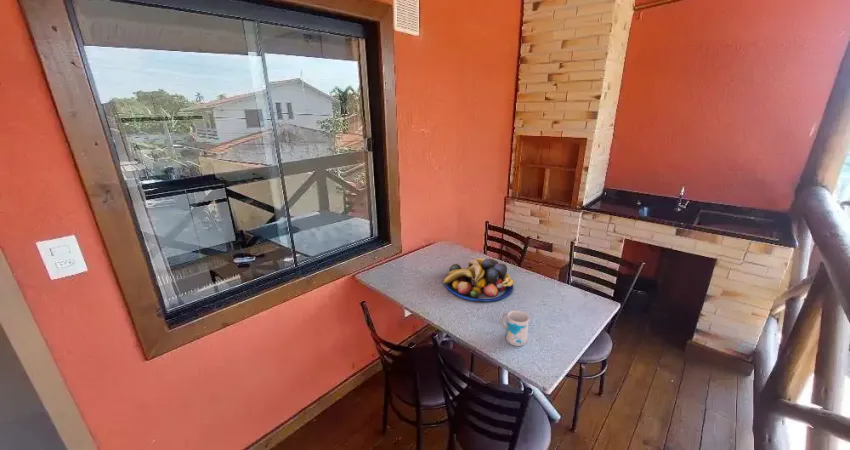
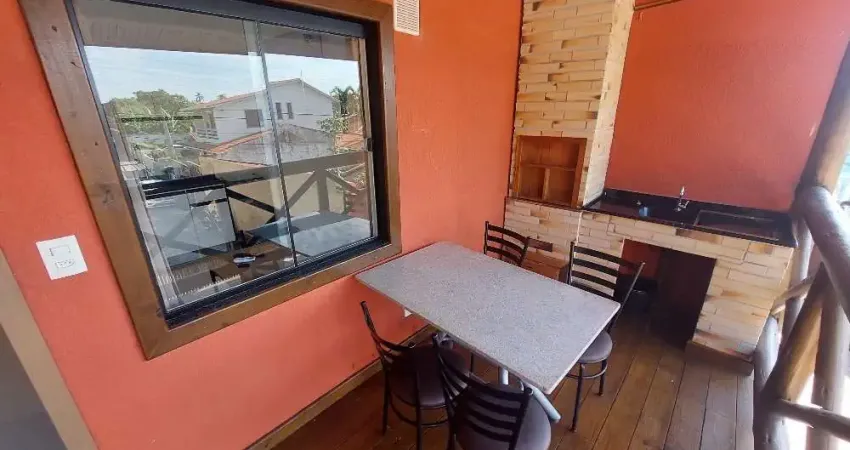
- mug [501,310,530,347]
- fruit bowl [442,257,514,302]
